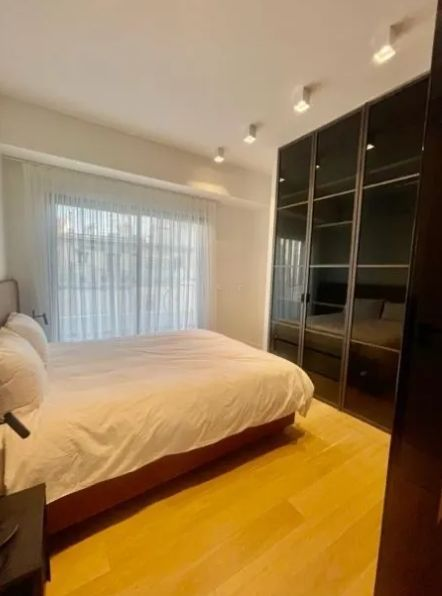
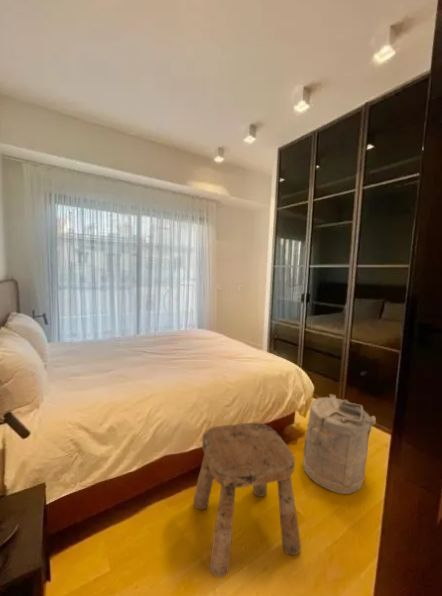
+ laundry hamper [302,393,377,495]
+ stool [192,421,302,578]
